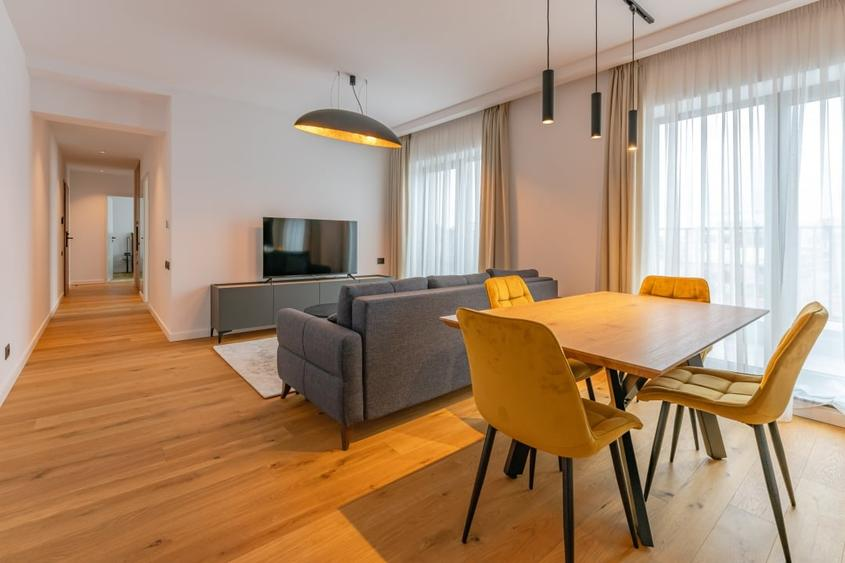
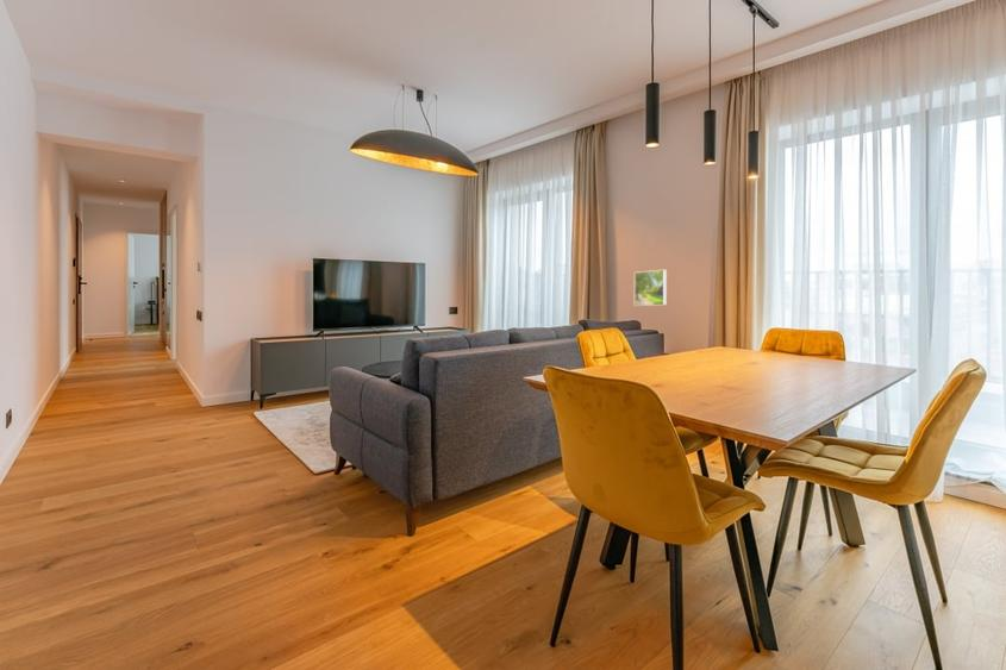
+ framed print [633,268,668,307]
